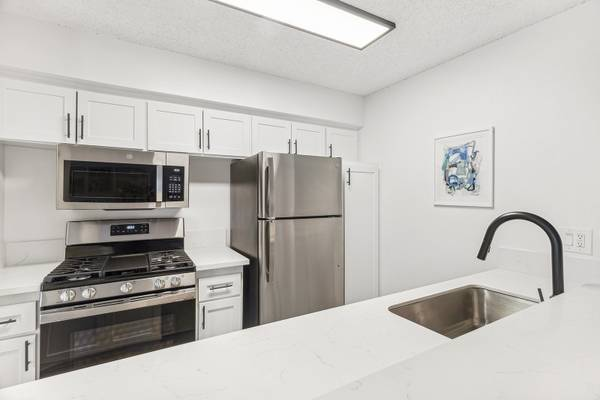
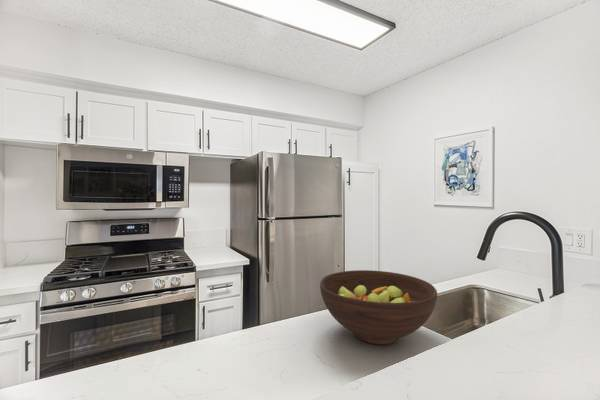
+ fruit bowl [319,269,438,345]
